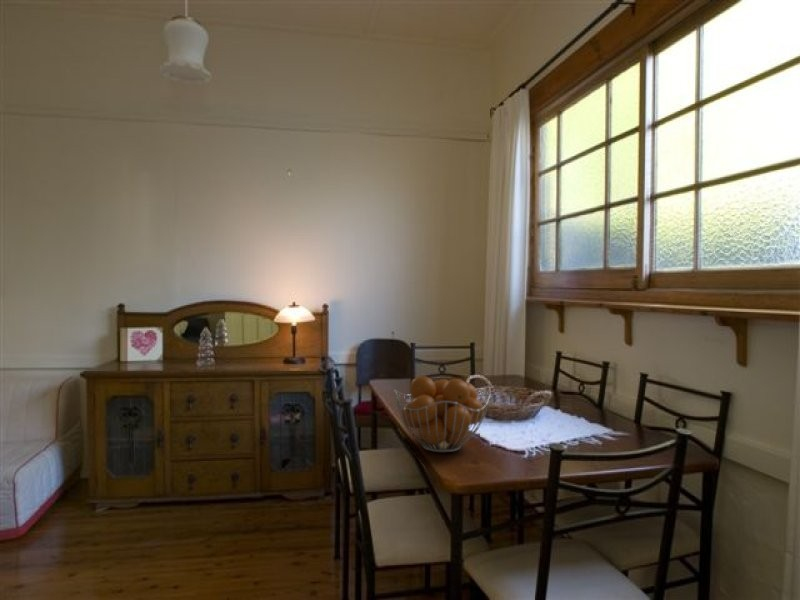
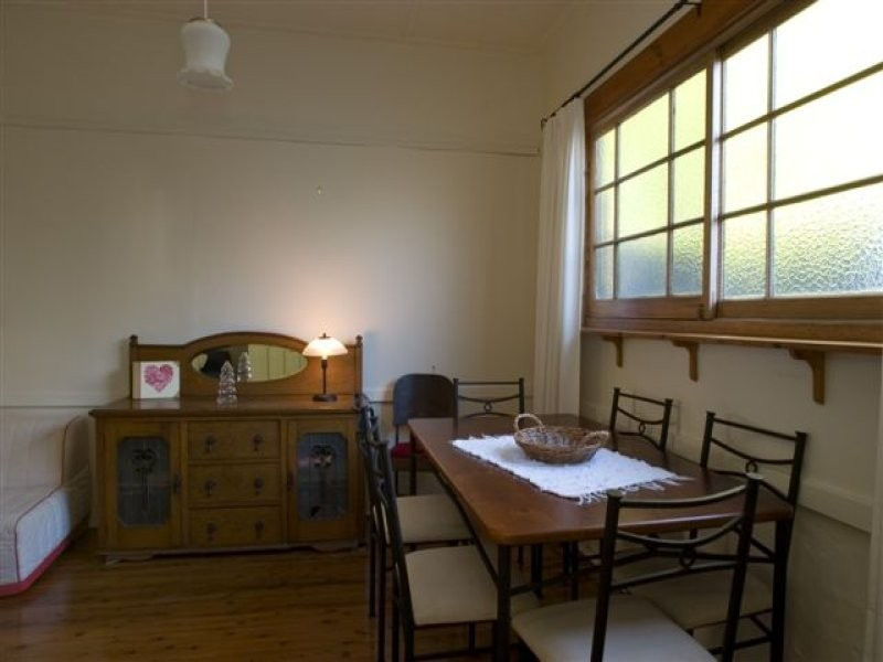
- fruit basket [393,375,491,453]
